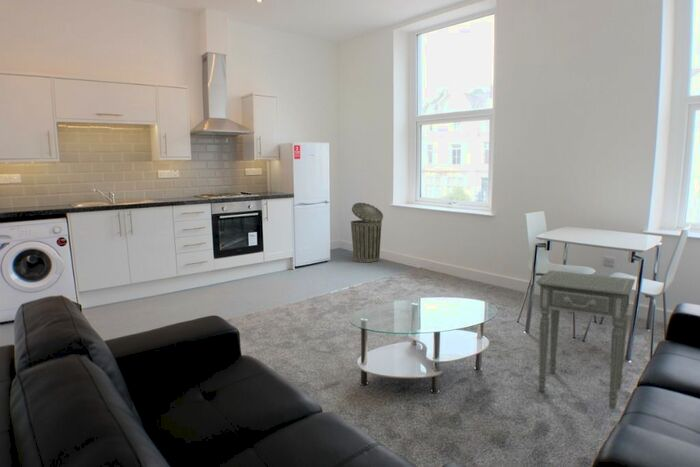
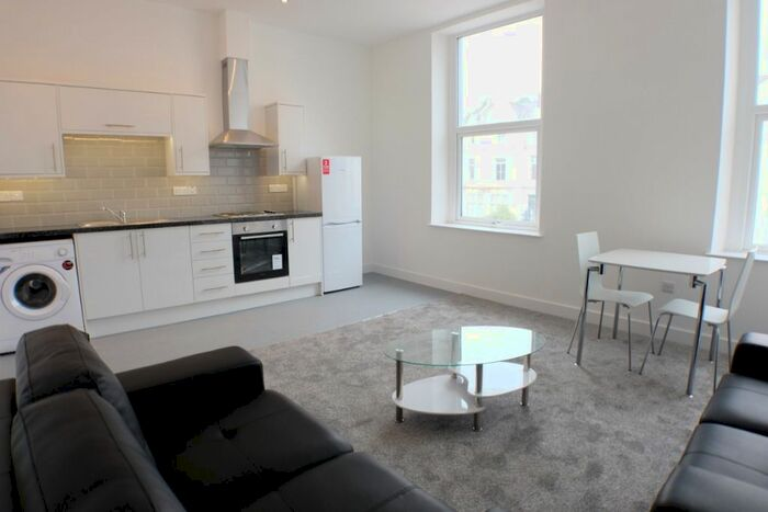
- trash can [350,202,384,263]
- side table [534,269,636,411]
